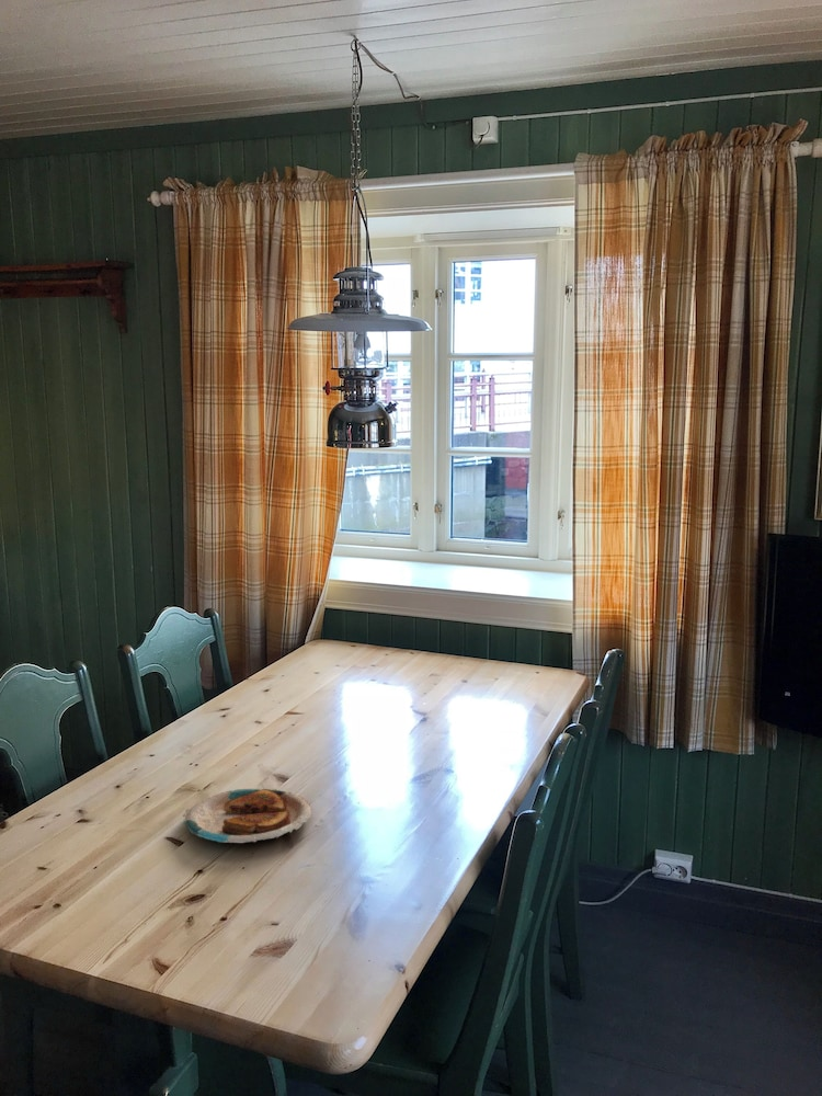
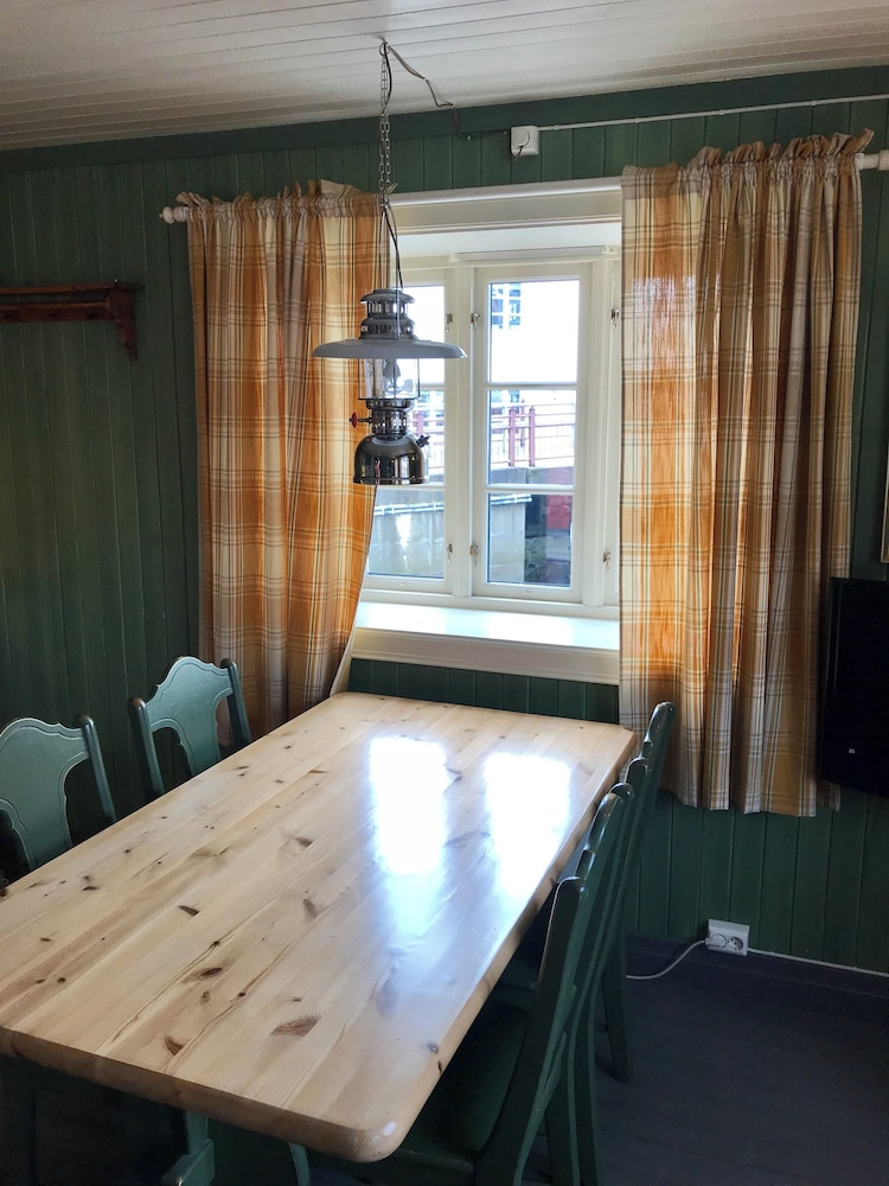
- plate [182,788,313,844]
